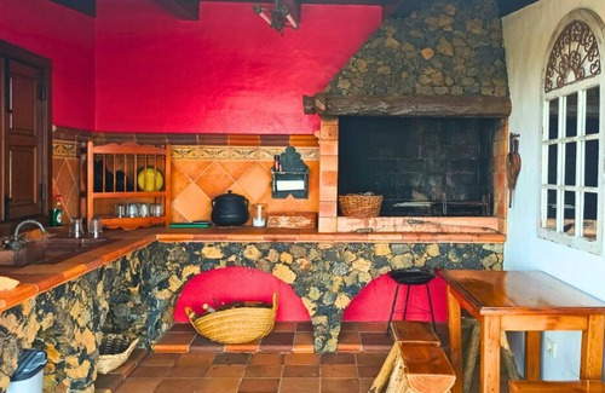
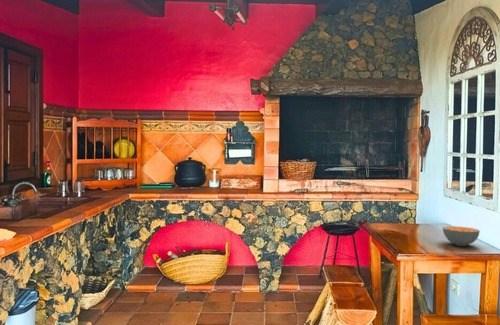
+ cereal bowl [442,225,481,247]
